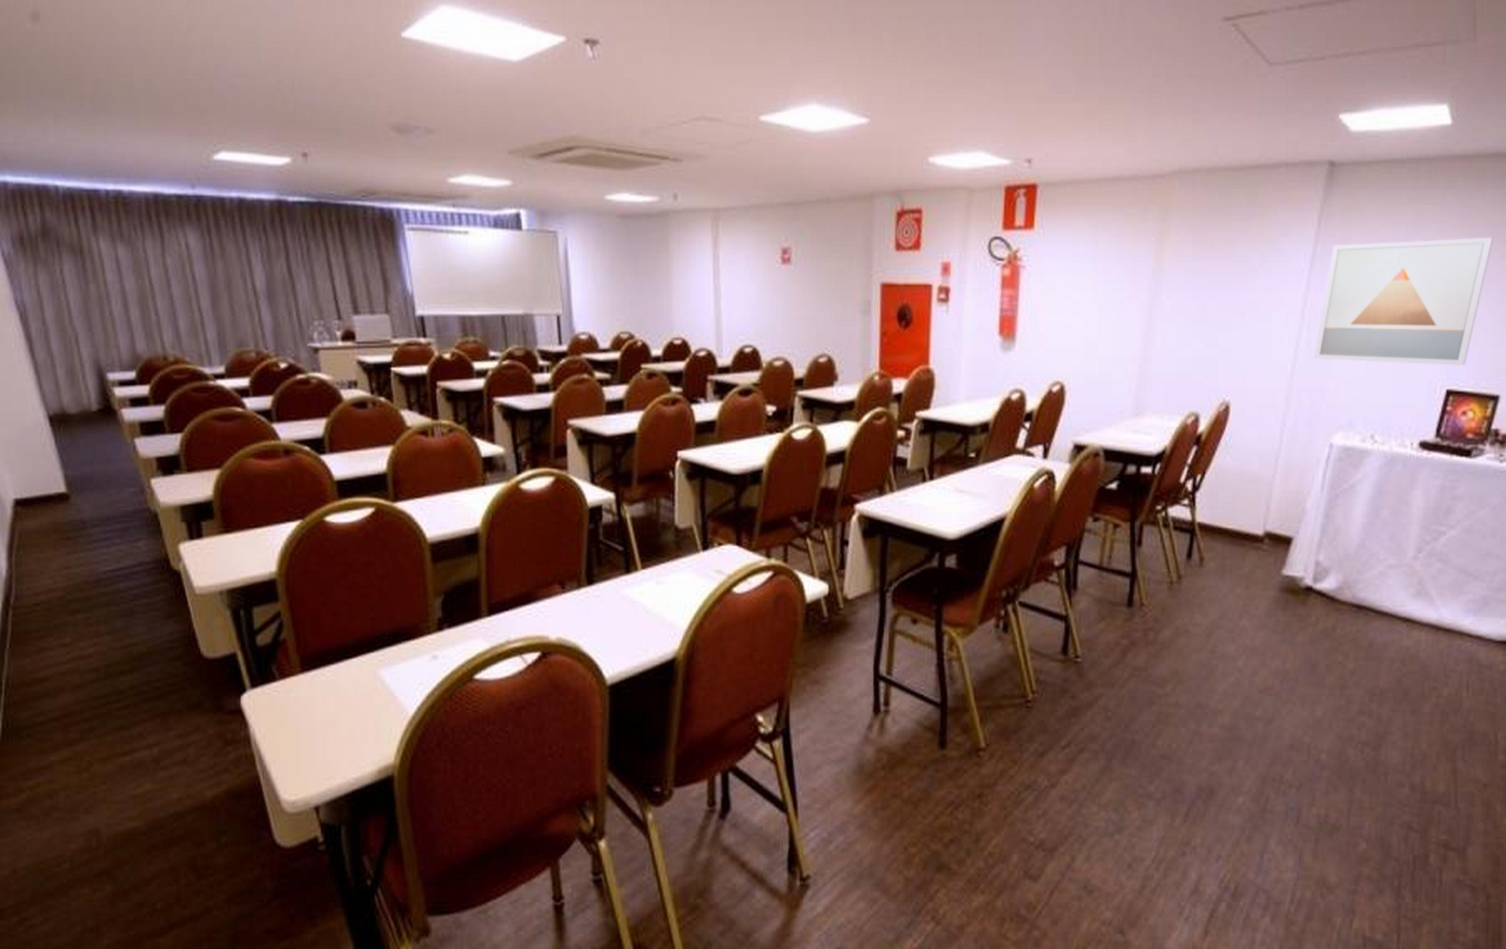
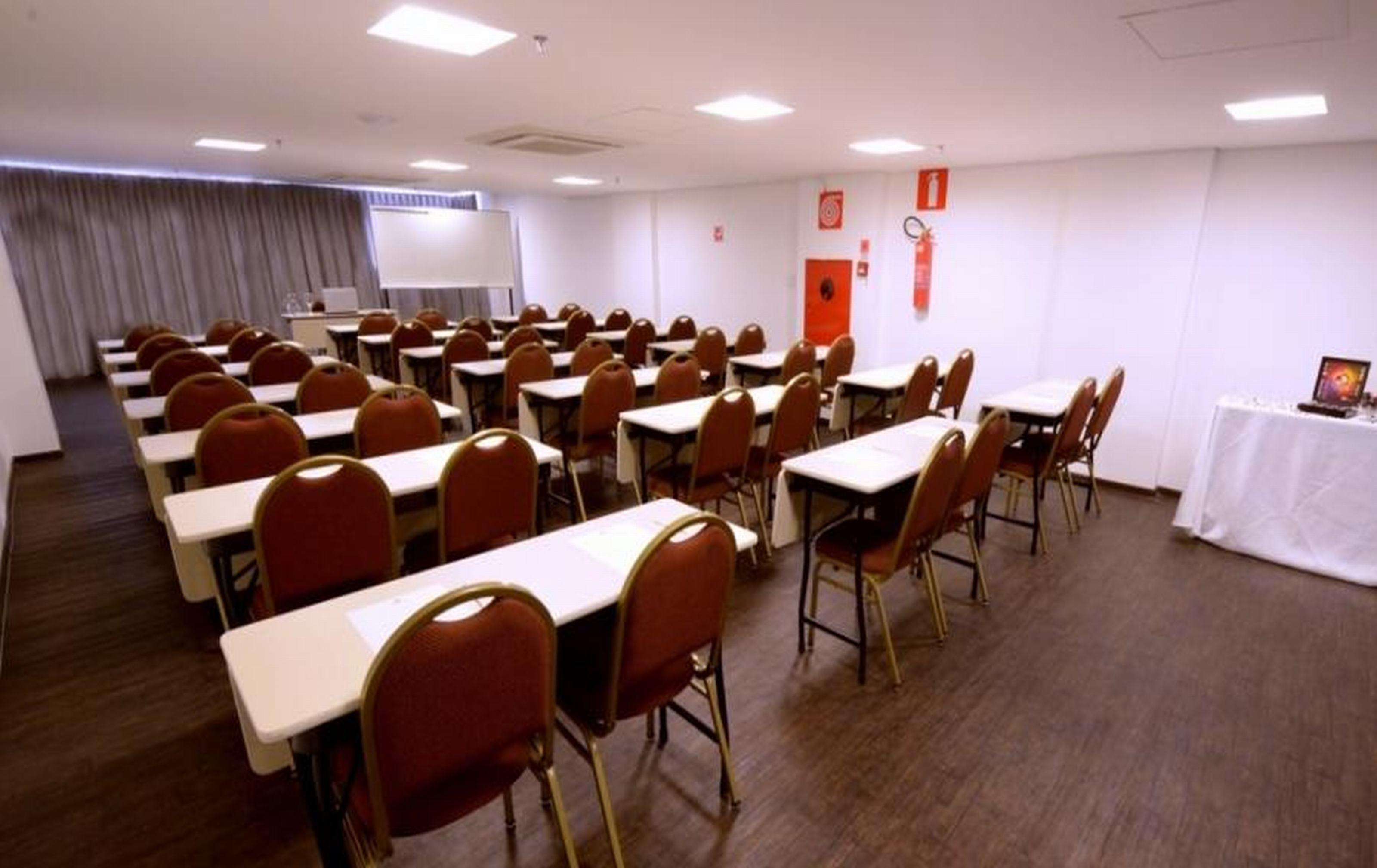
- wall art [1314,237,1494,366]
